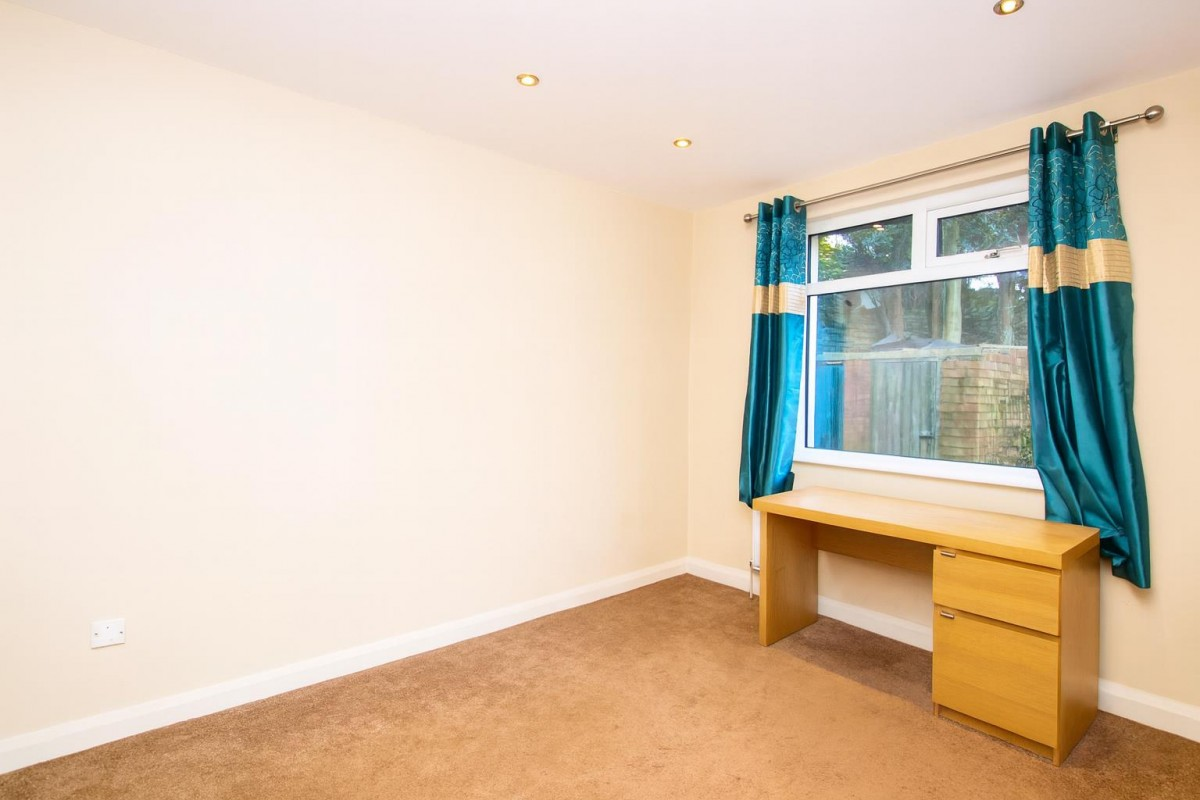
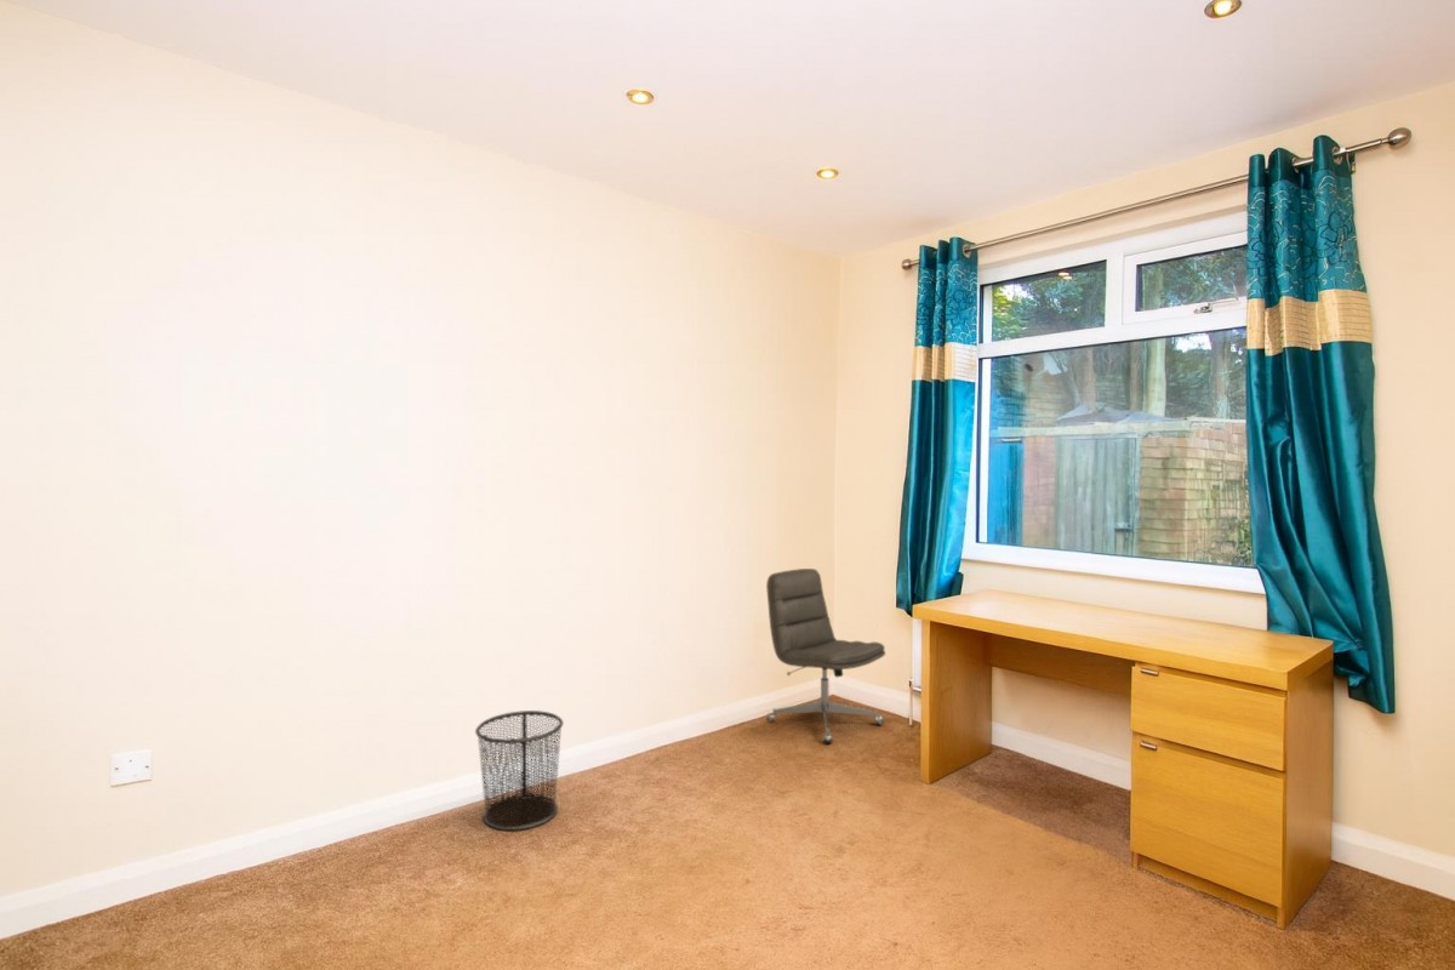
+ waste bin [474,709,565,832]
+ chair [765,567,886,744]
